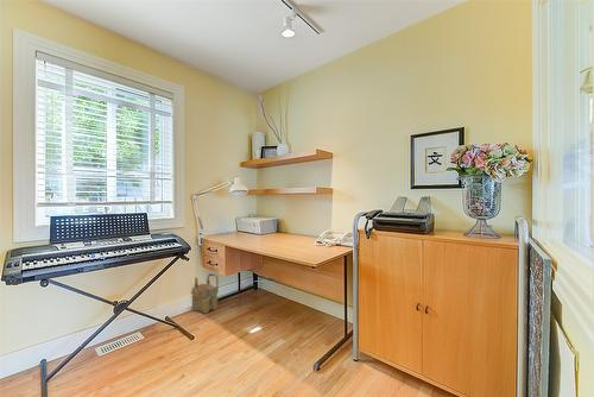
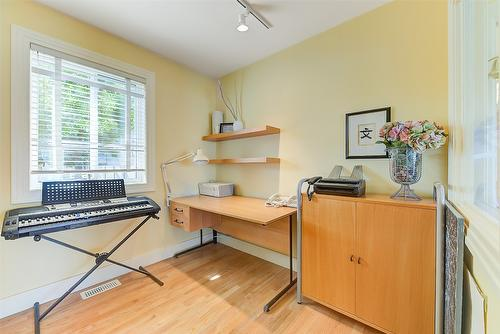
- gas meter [190,272,220,315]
